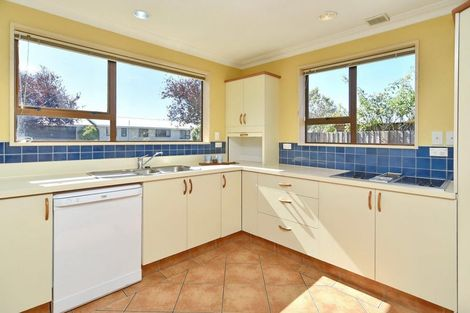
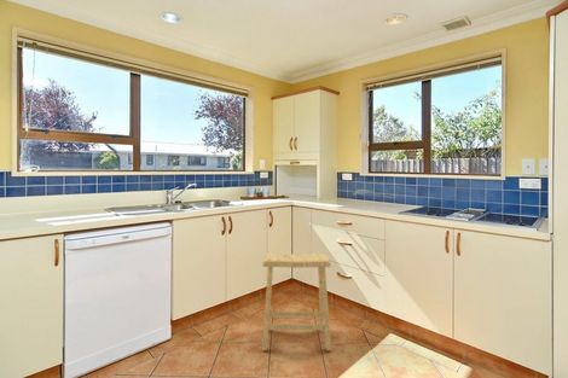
+ stool [261,252,332,351]
